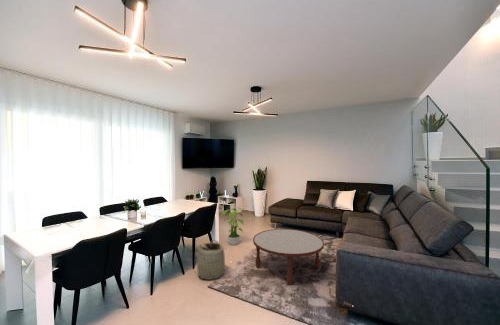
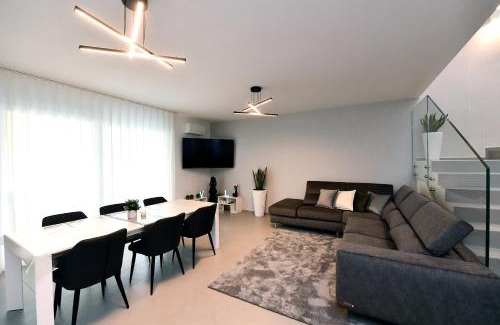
- coffee table [252,228,325,285]
- potted plant [220,207,245,246]
- basket [192,239,231,281]
